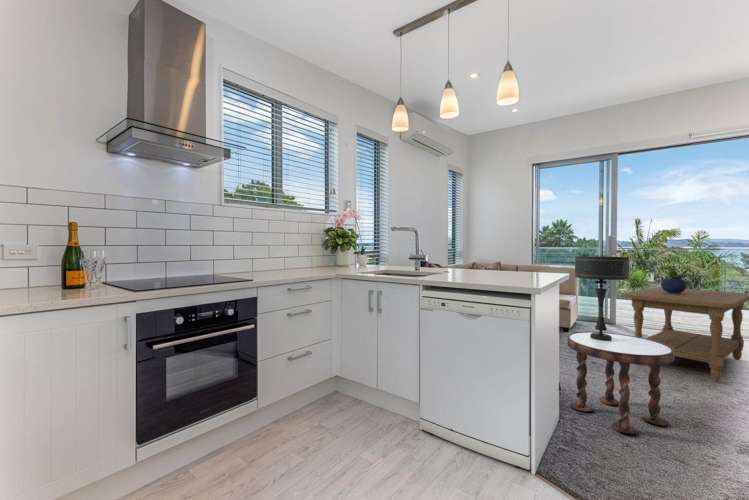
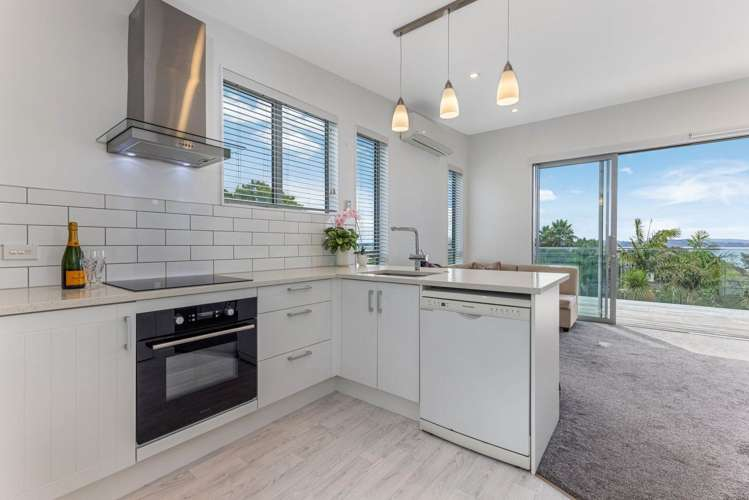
- potted plant [658,262,690,293]
- side table [566,331,675,435]
- table lamp [574,255,630,341]
- coffee table [622,286,749,383]
